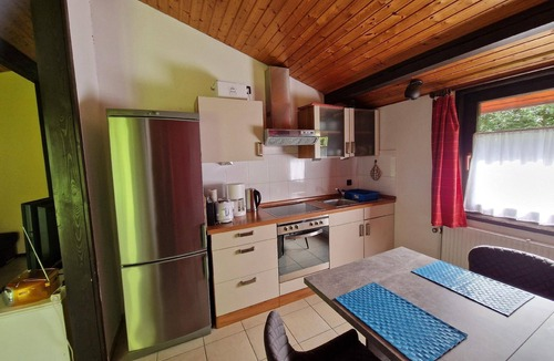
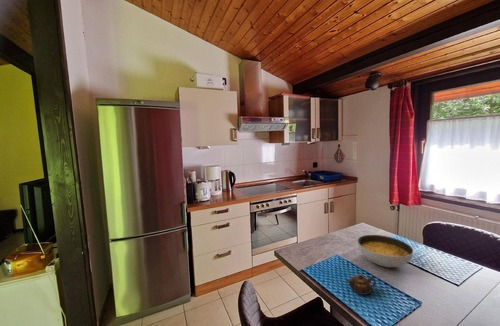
+ teapot [346,273,377,296]
+ soup bowl [356,234,415,268]
